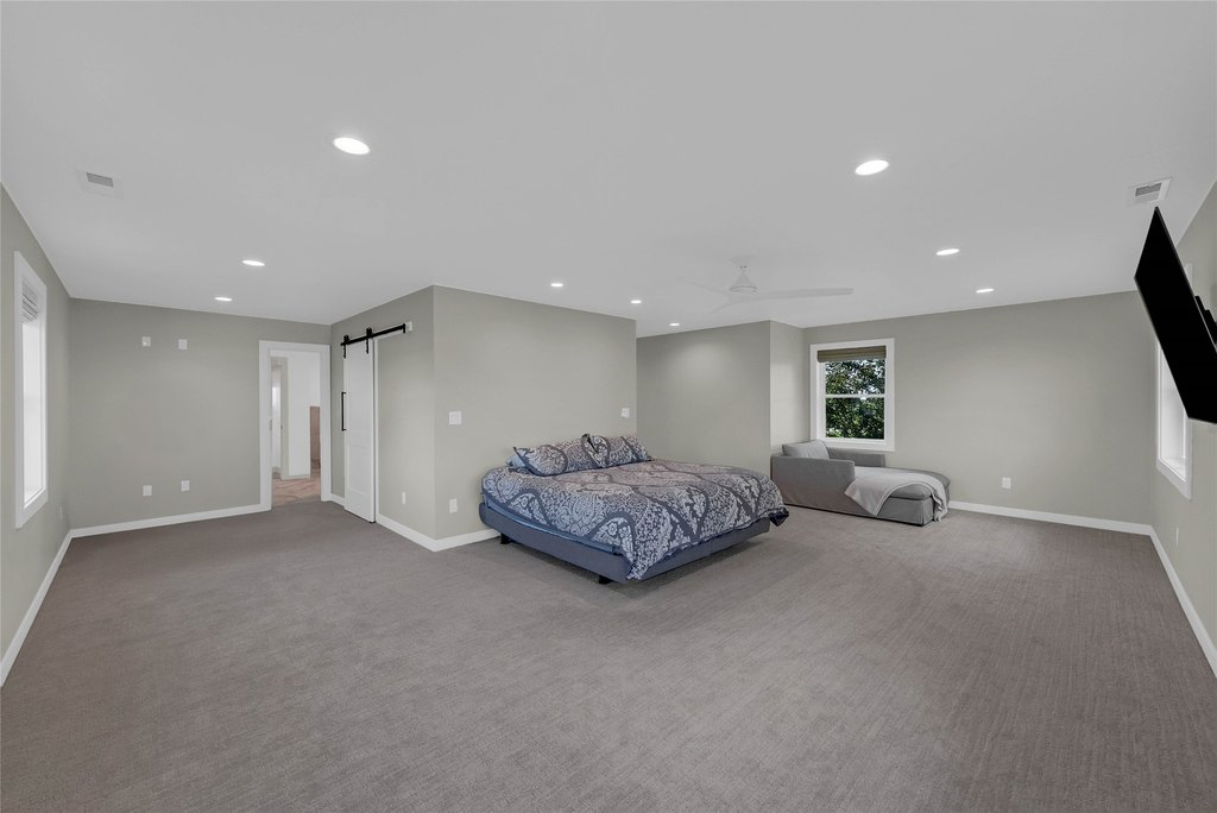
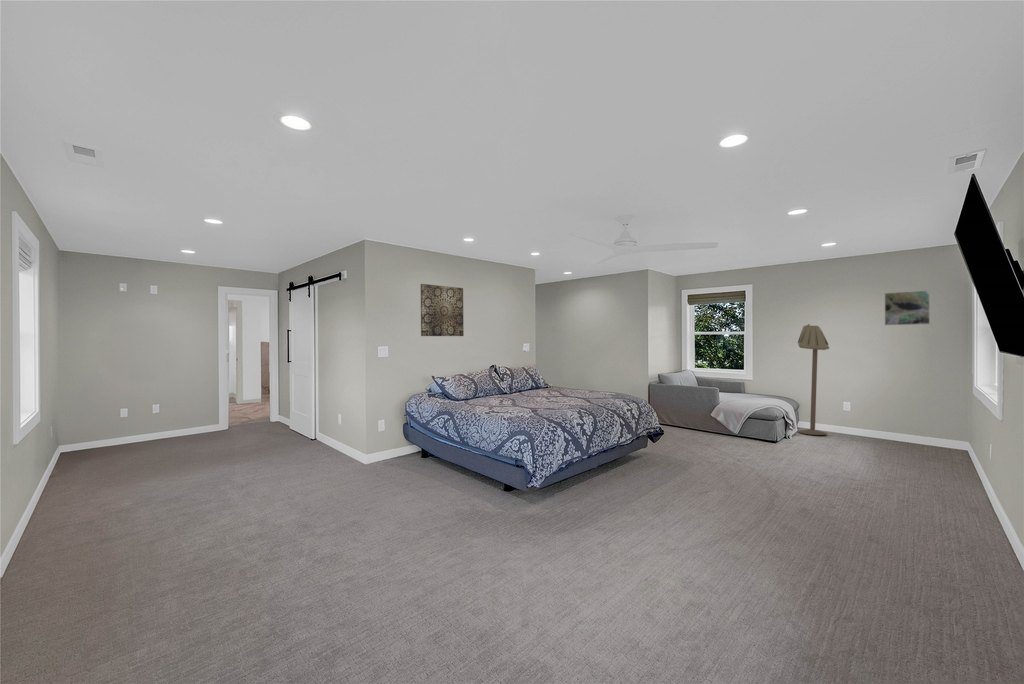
+ floor lamp [797,323,830,436]
+ wall art [419,283,465,337]
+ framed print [884,289,931,326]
